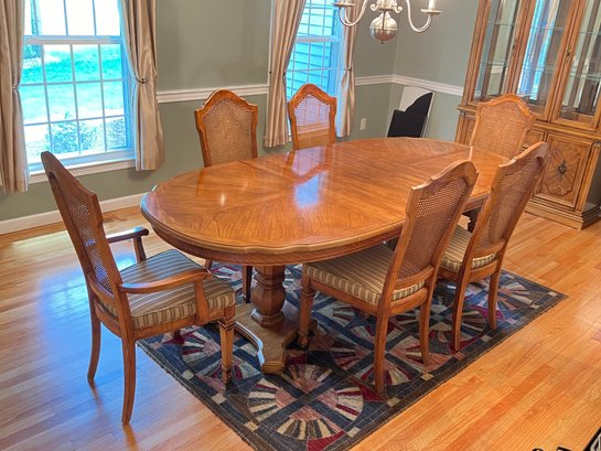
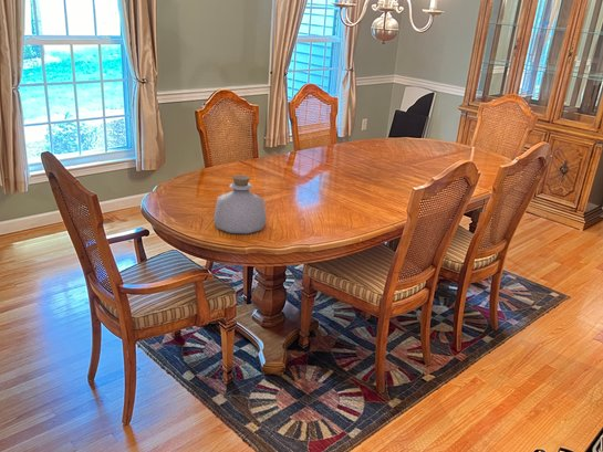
+ bottle [212,174,268,235]
